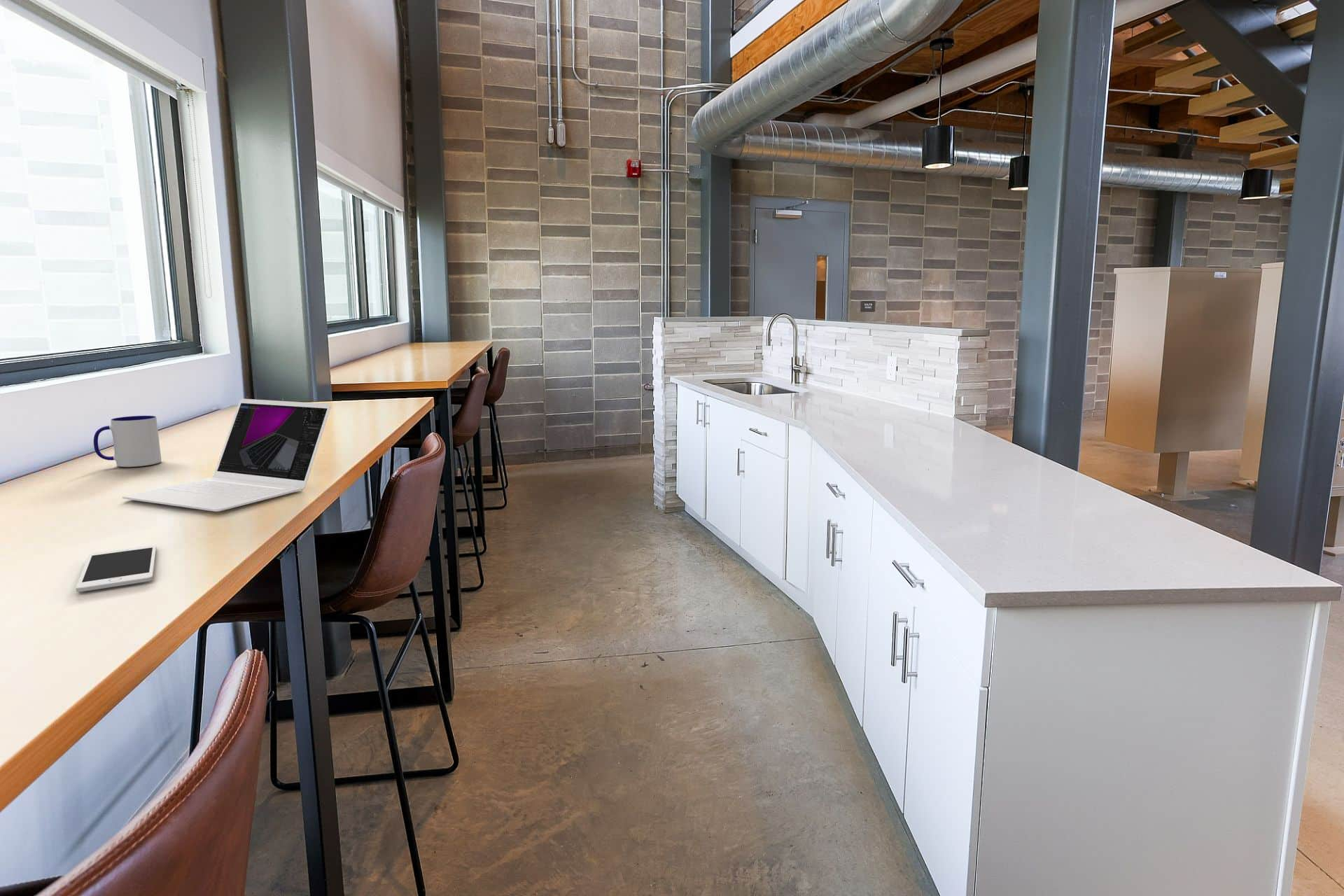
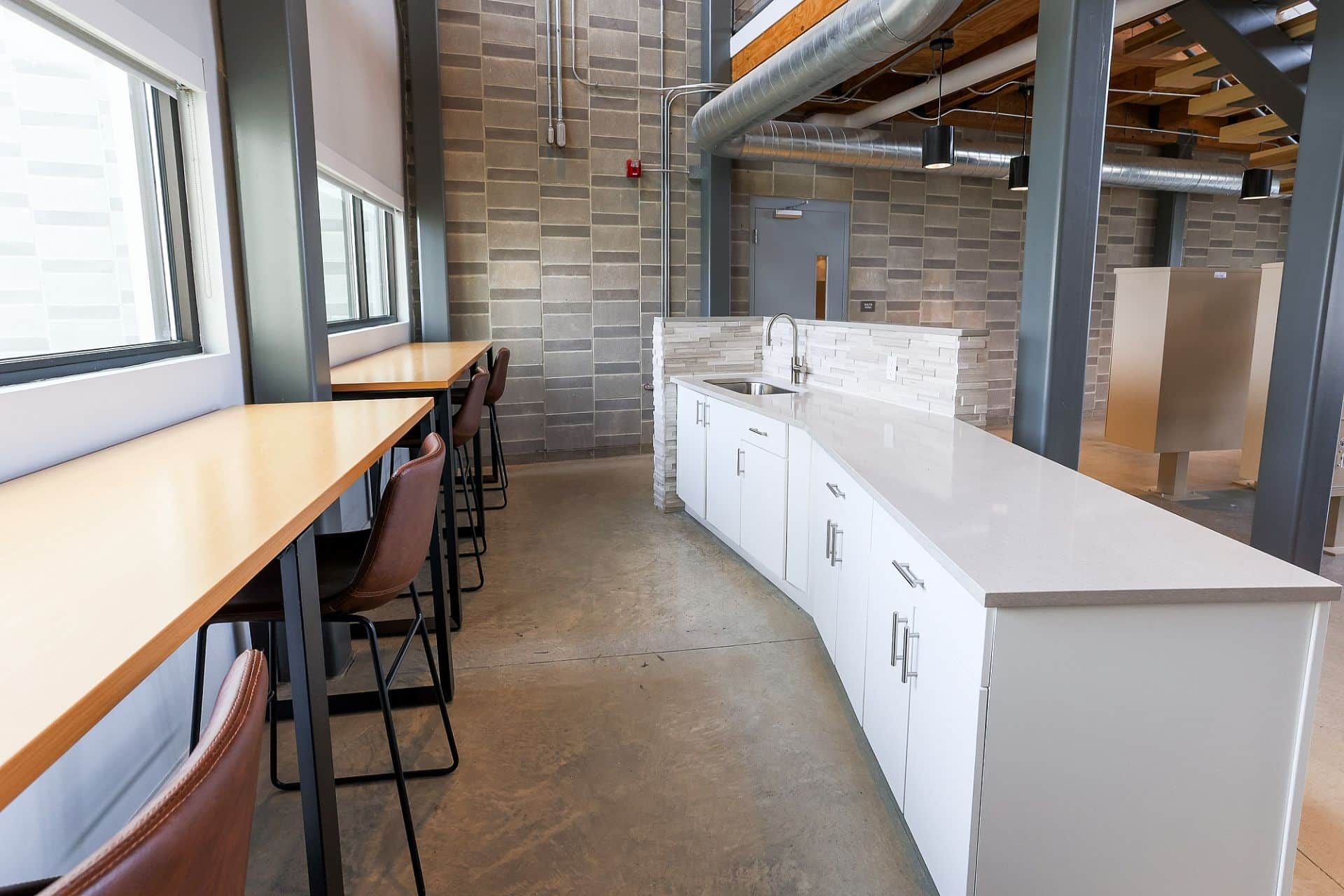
- cell phone [75,545,158,592]
- mug [93,415,162,468]
- laptop [122,396,331,512]
